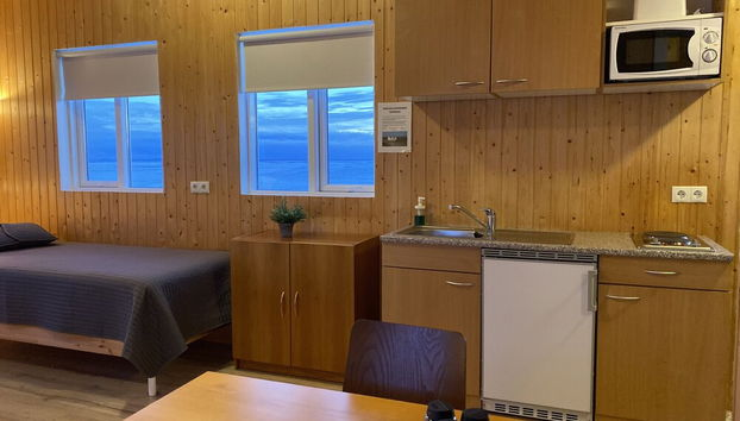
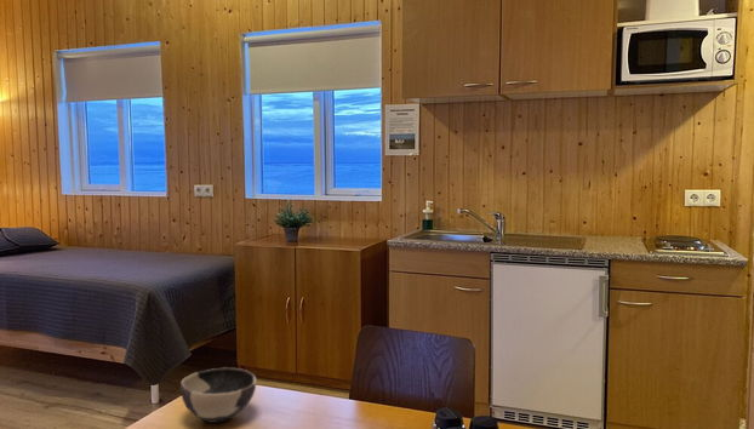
+ bowl [179,366,258,424]
